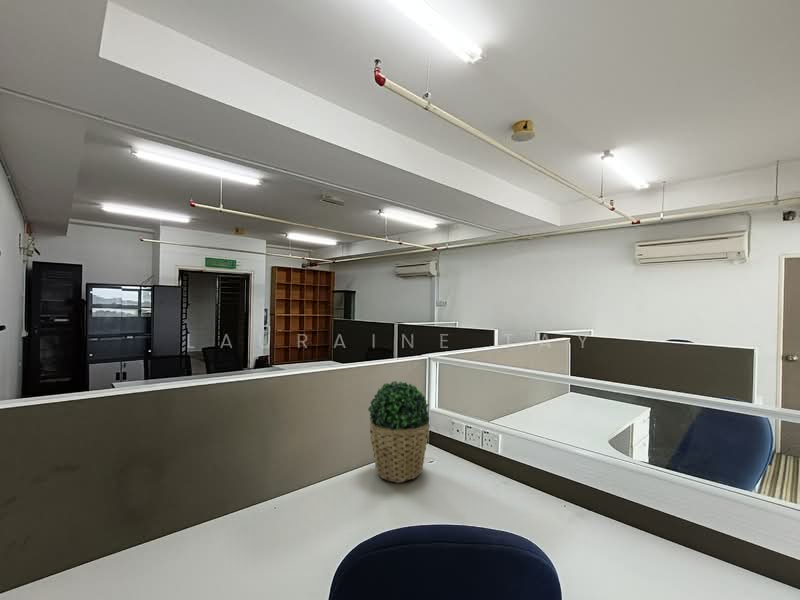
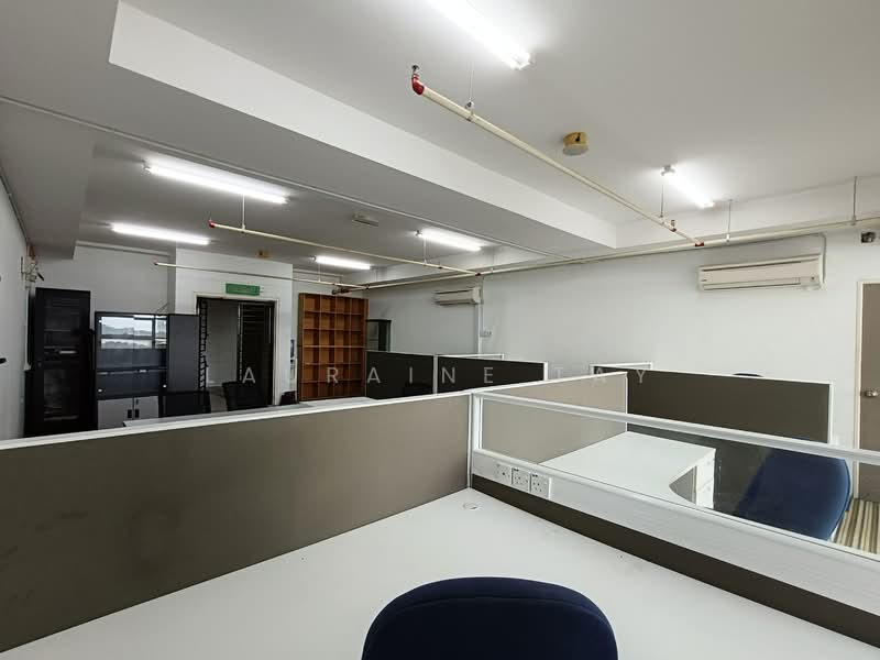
- potted plant [367,380,431,484]
